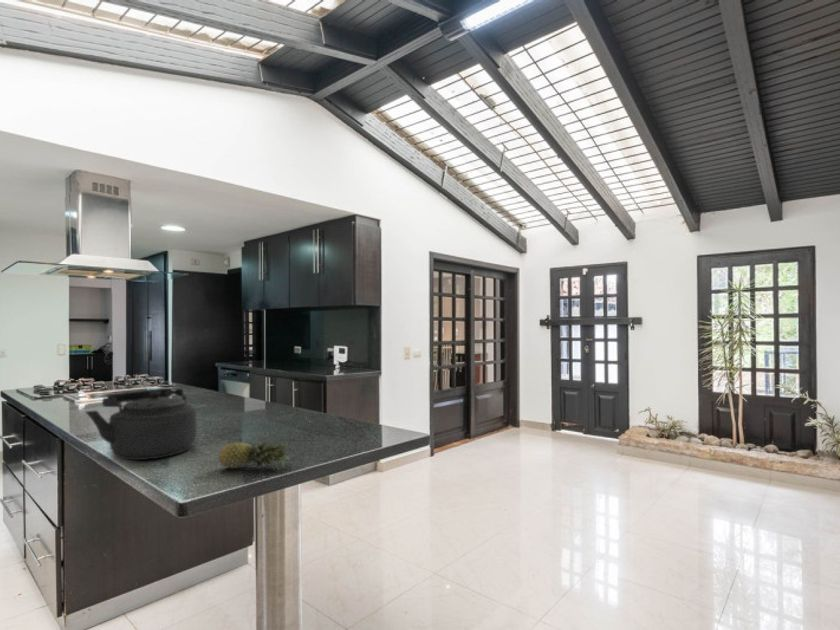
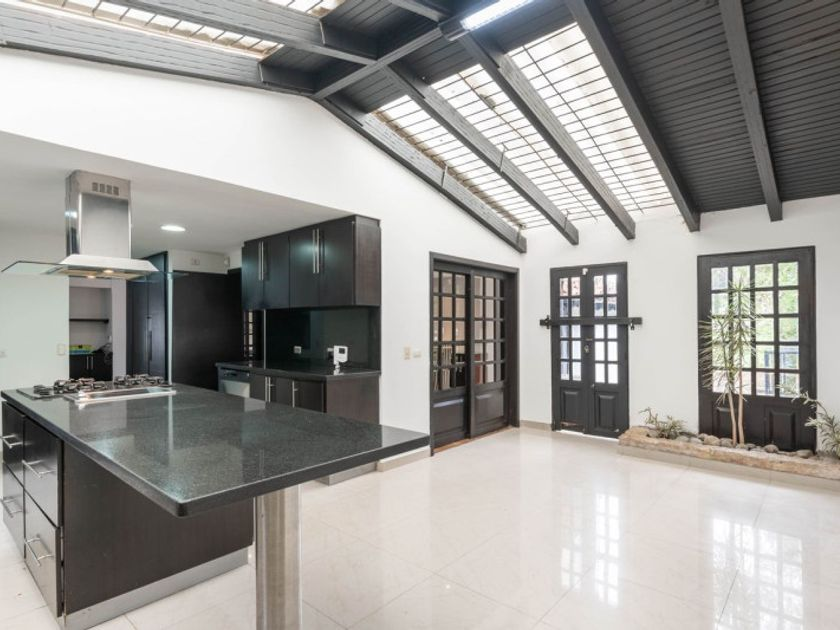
- kettle [84,387,198,461]
- fruit [218,439,291,471]
